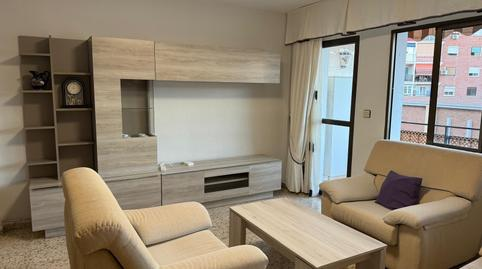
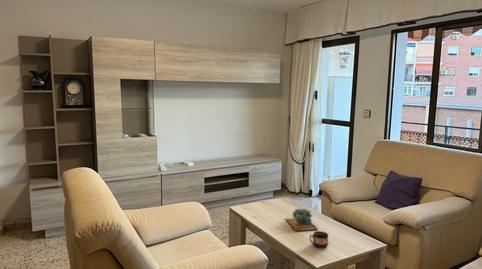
+ cup [309,230,329,249]
+ succulent plant [284,207,319,232]
